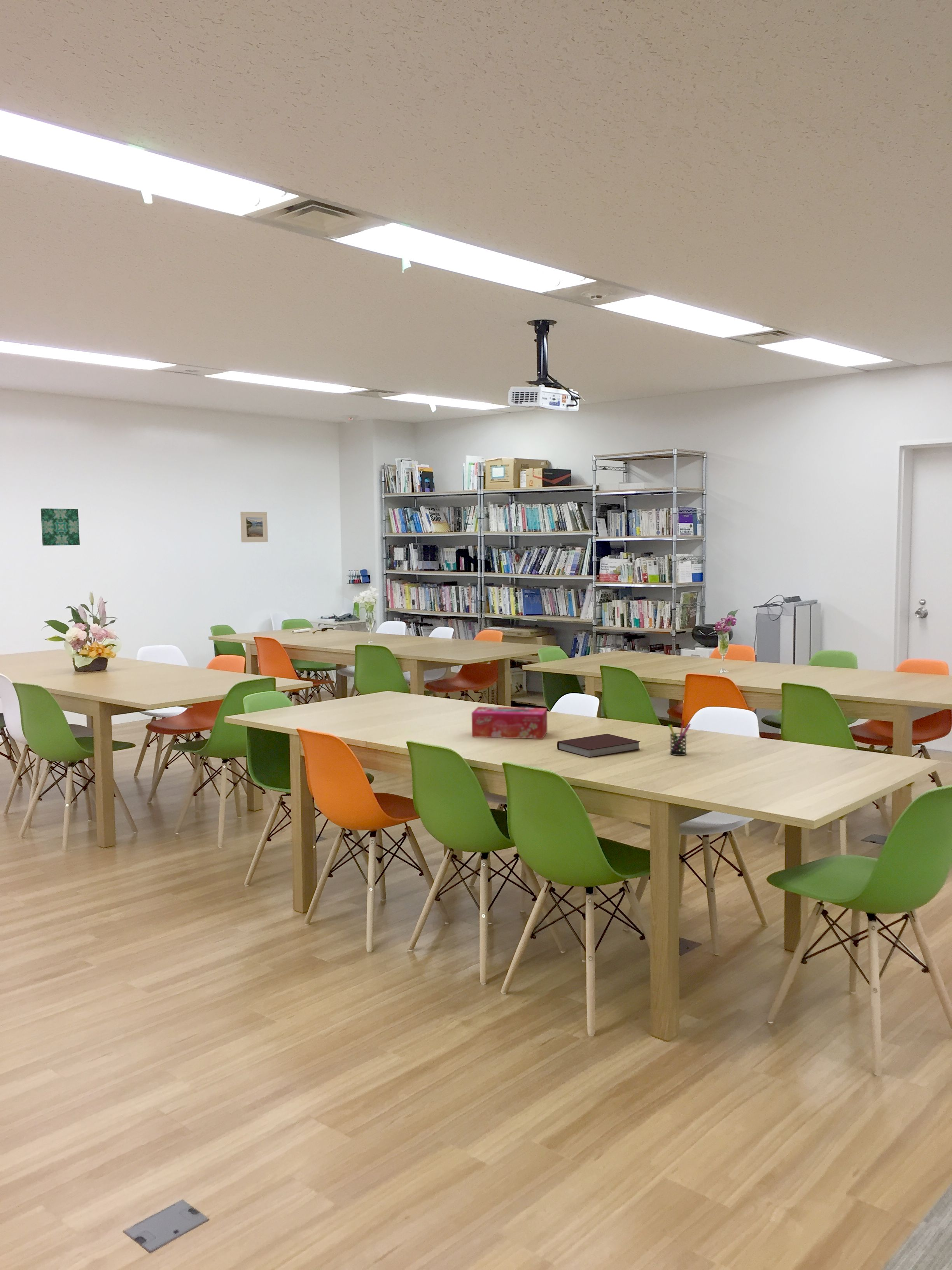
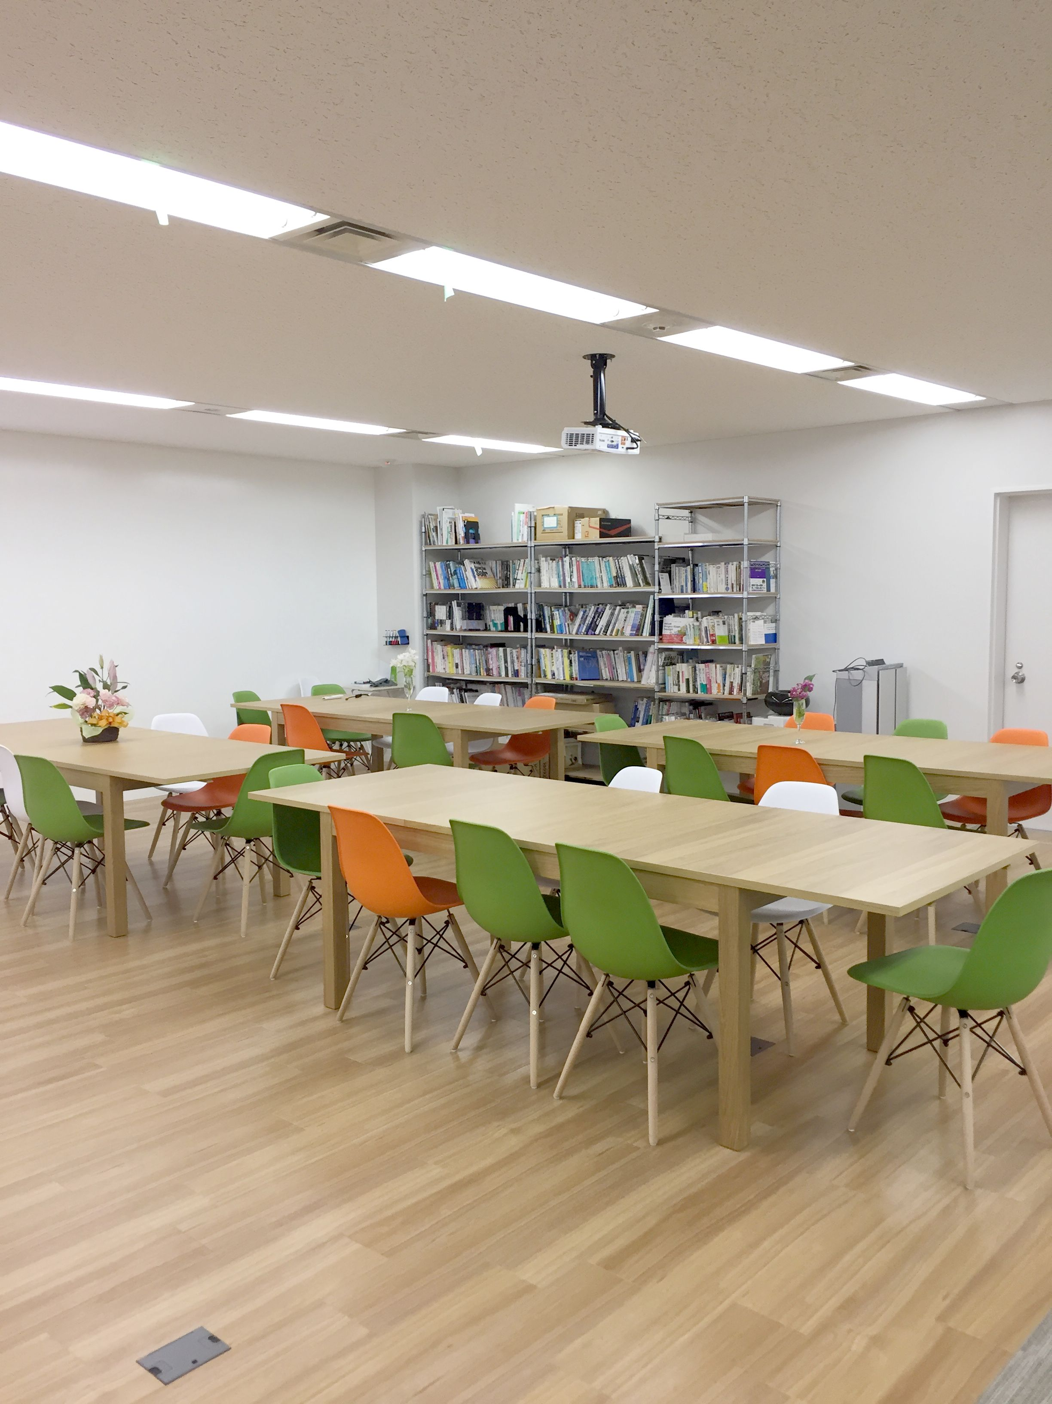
- wall art [40,508,80,546]
- pen holder [668,719,691,756]
- tissue box [471,706,548,739]
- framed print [240,511,268,543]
- notebook [557,733,641,758]
